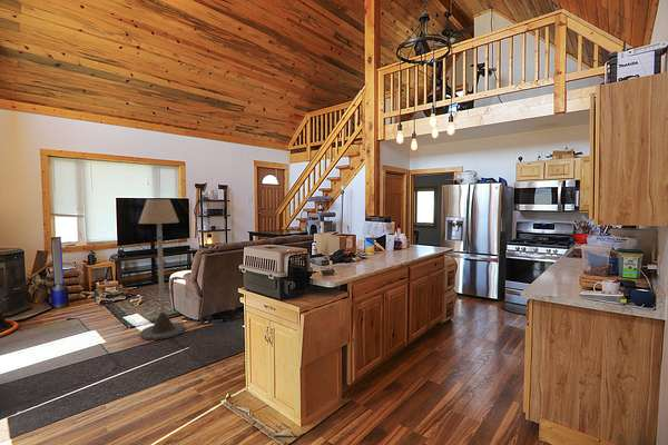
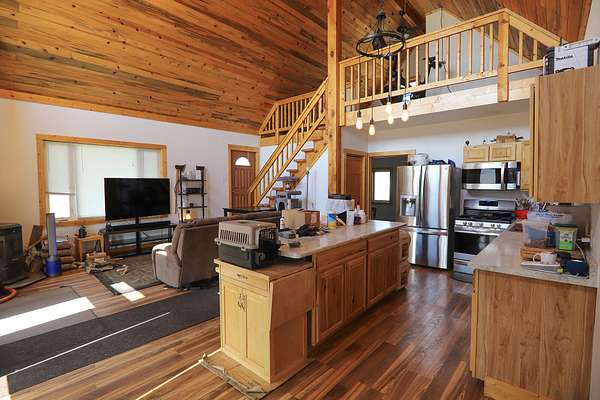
- floor lamp [138,198,186,340]
